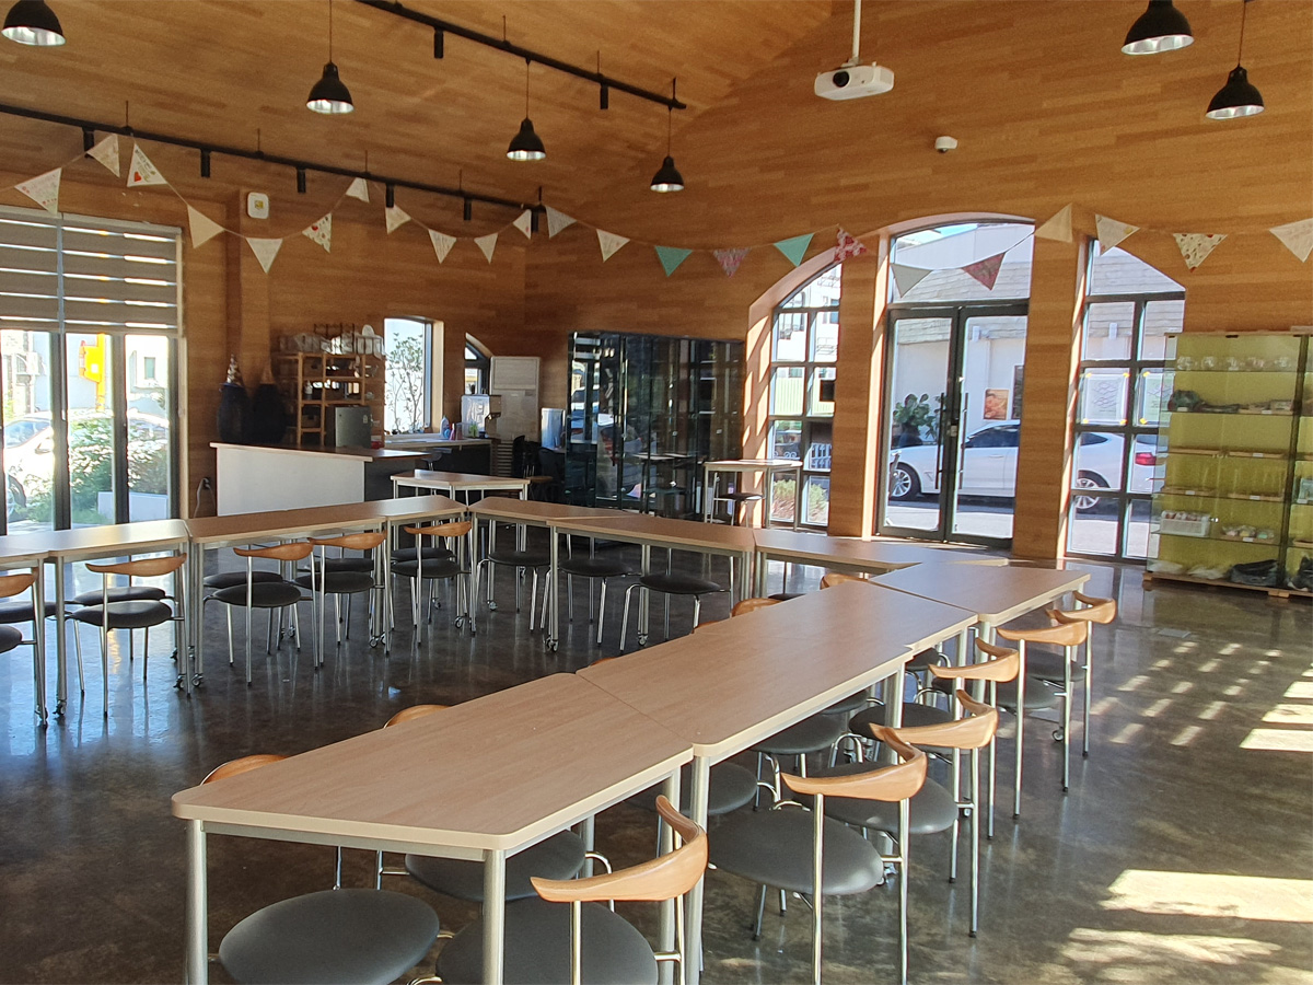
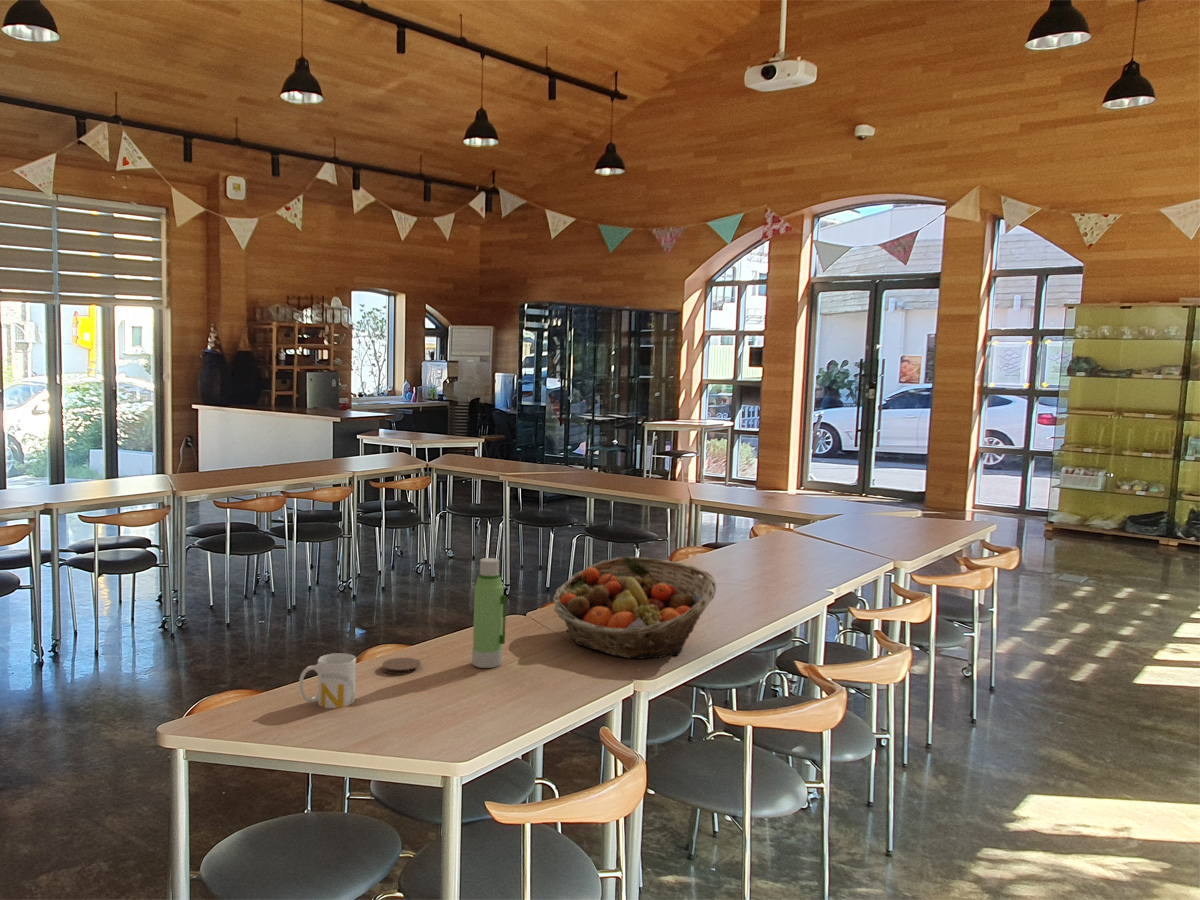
+ mug [298,652,357,709]
+ water bottle [471,557,507,669]
+ fruit basket [552,556,717,660]
+ coaster [381,657,422,676]
